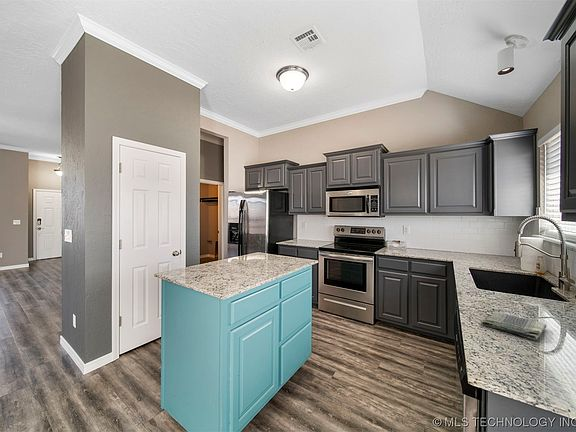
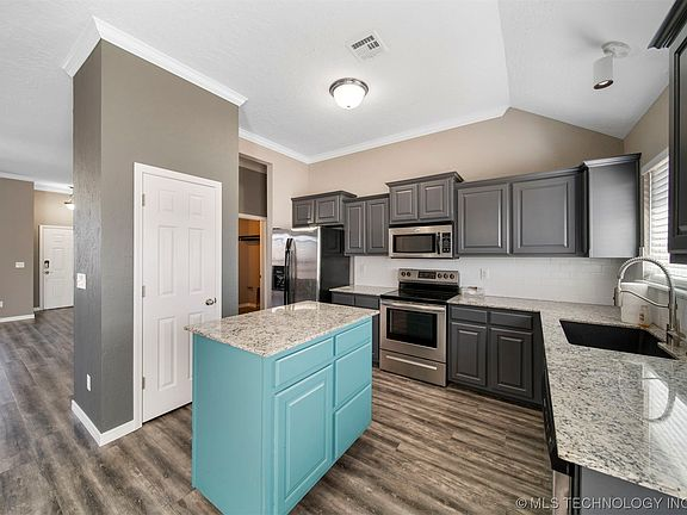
- dish towel [481,311,547,340]
